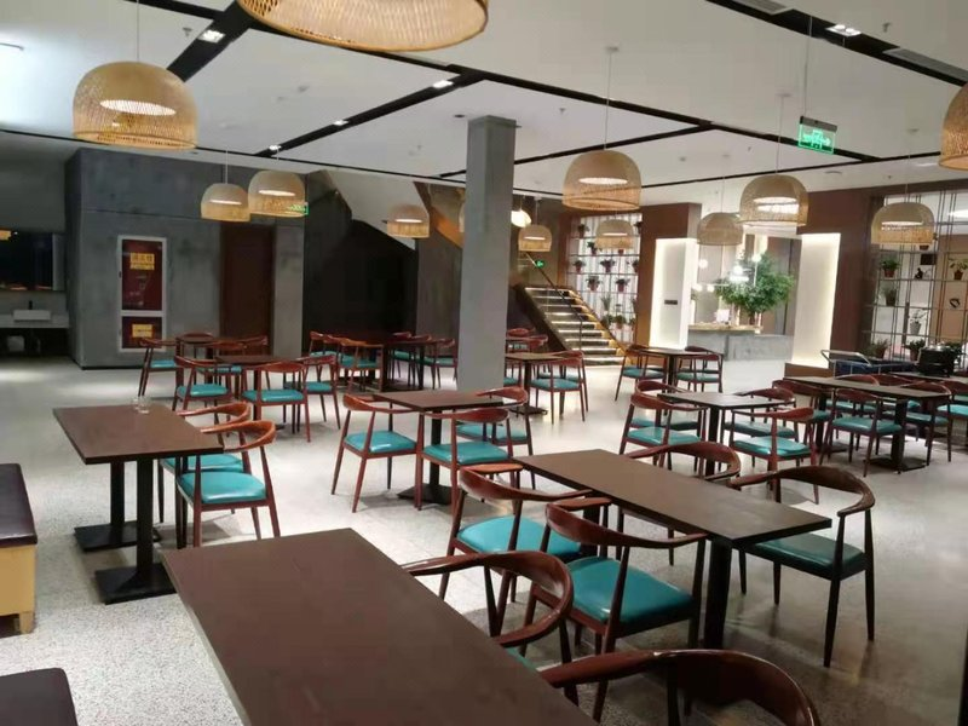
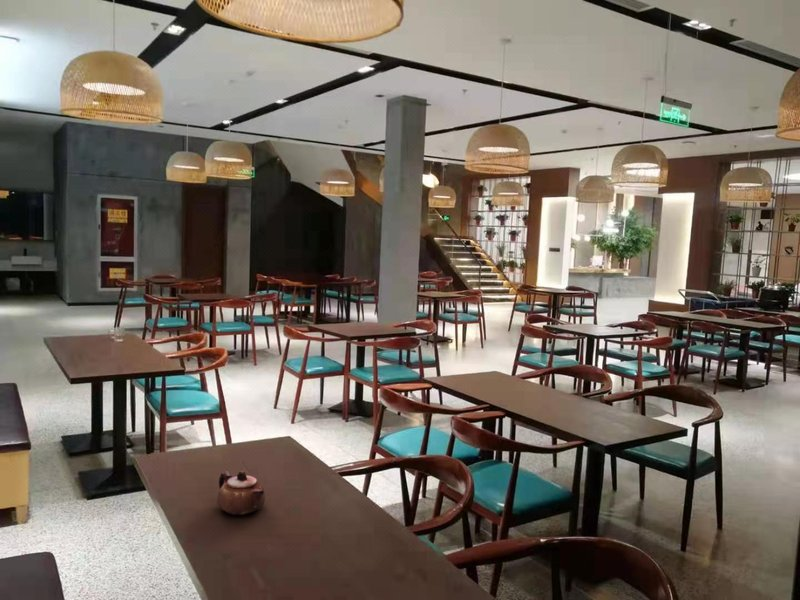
+ teapot [216,470,266,516]
